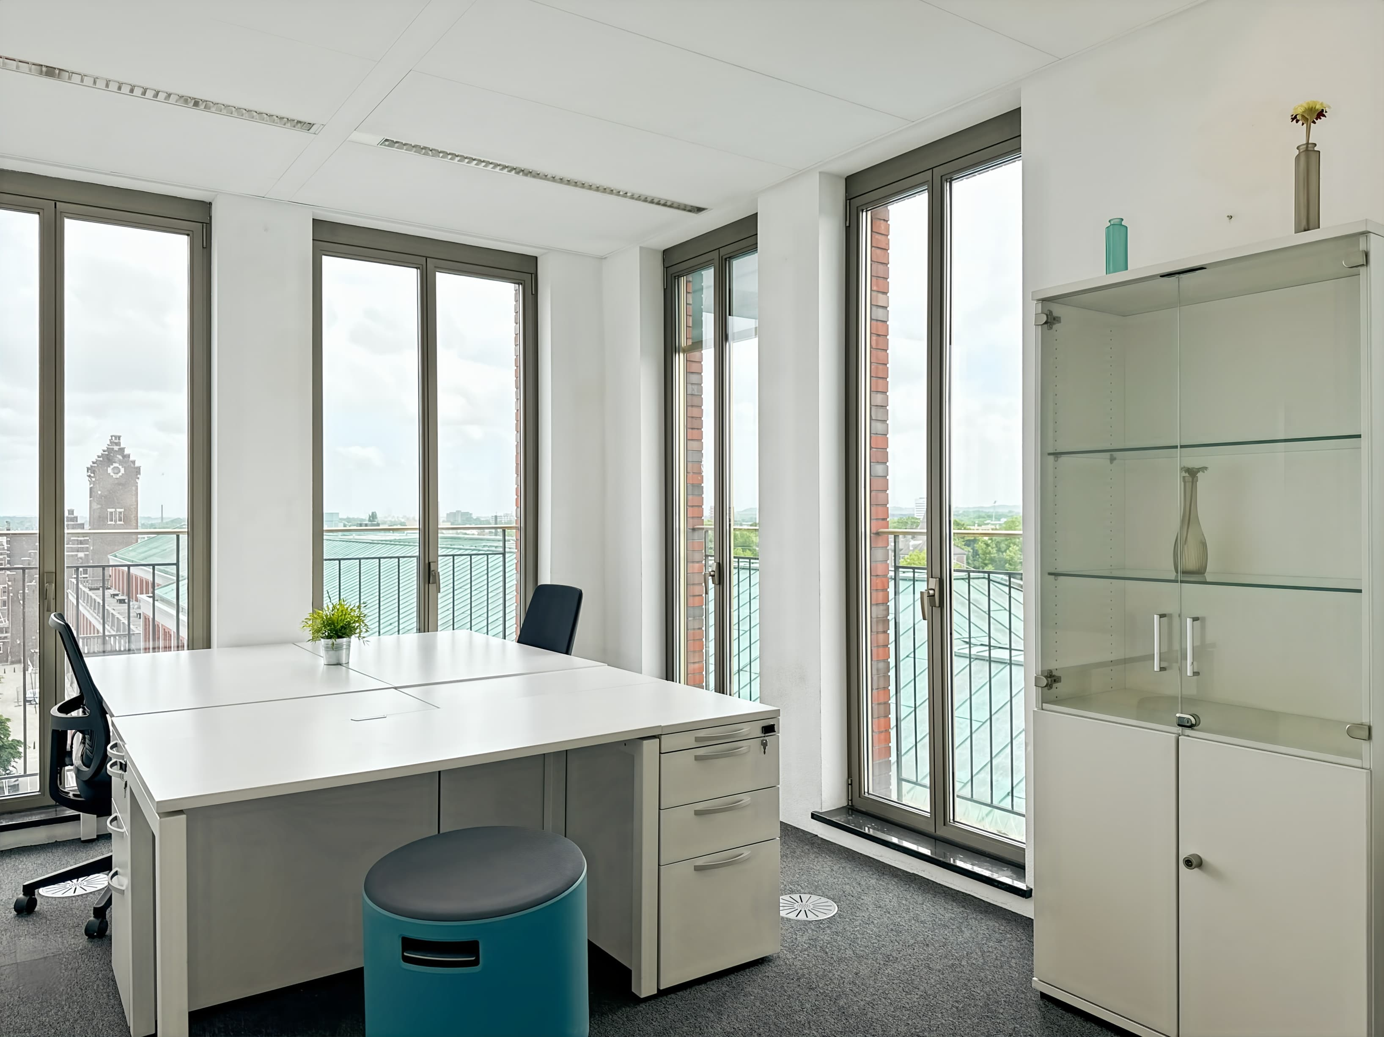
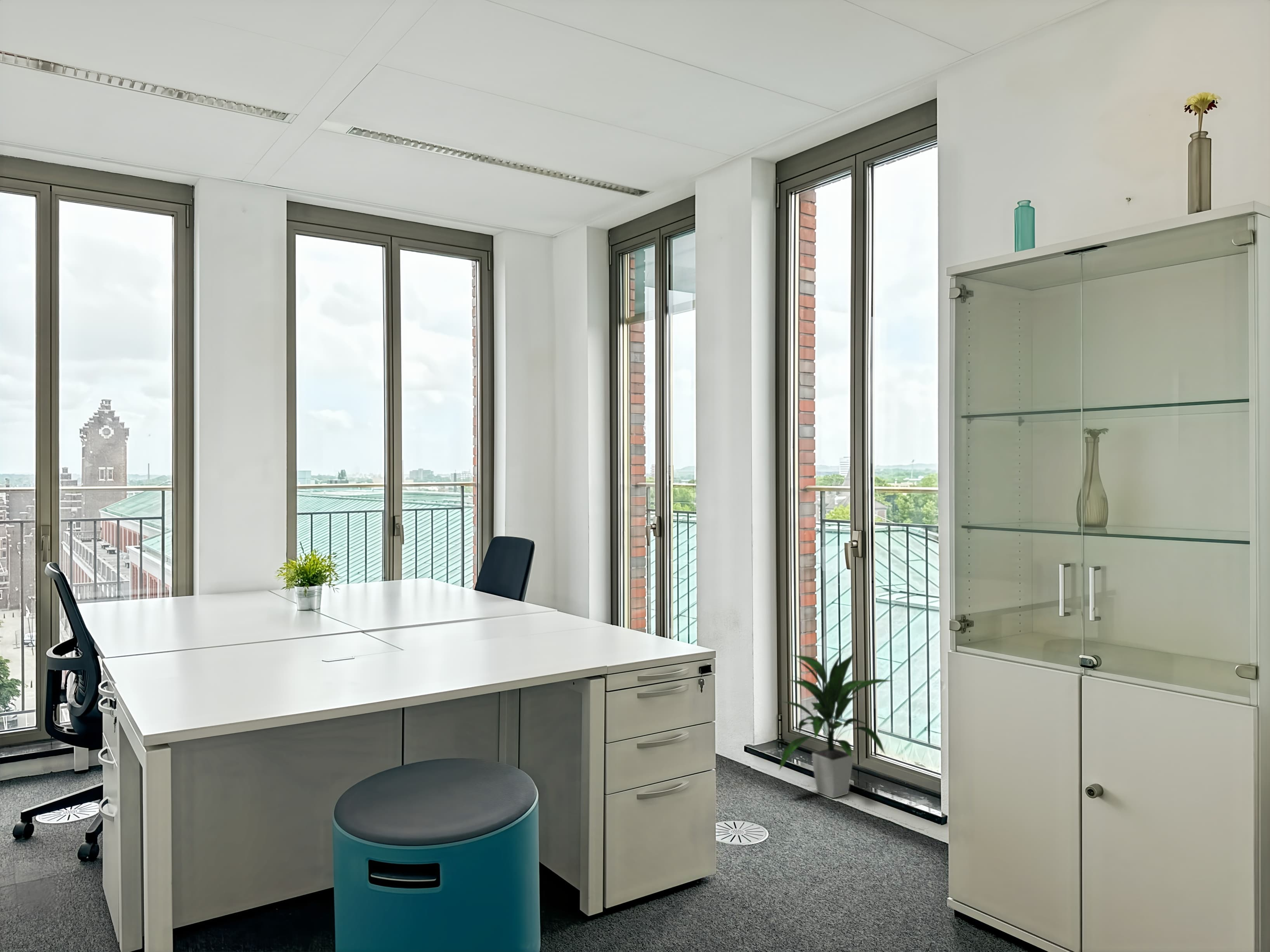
+ indoor plant [778,647,894,798]
